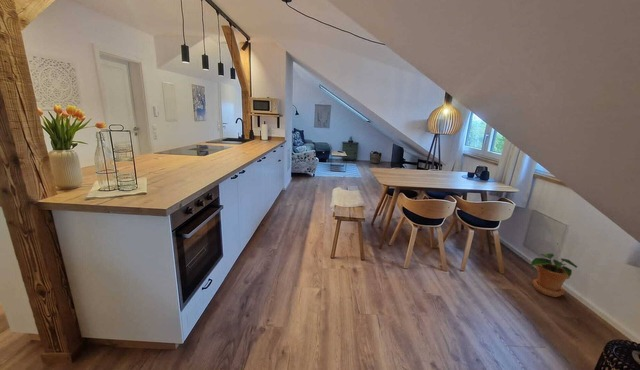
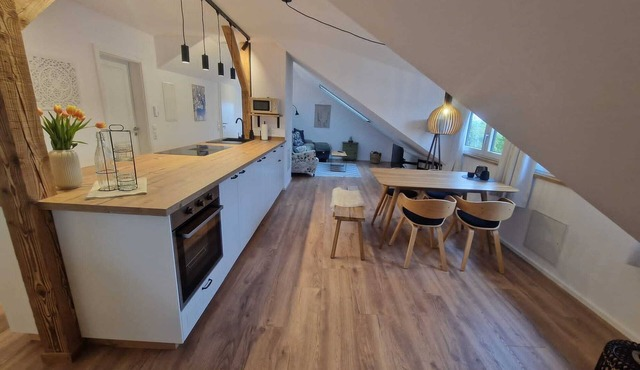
- potted plant [530,252,578,298]
